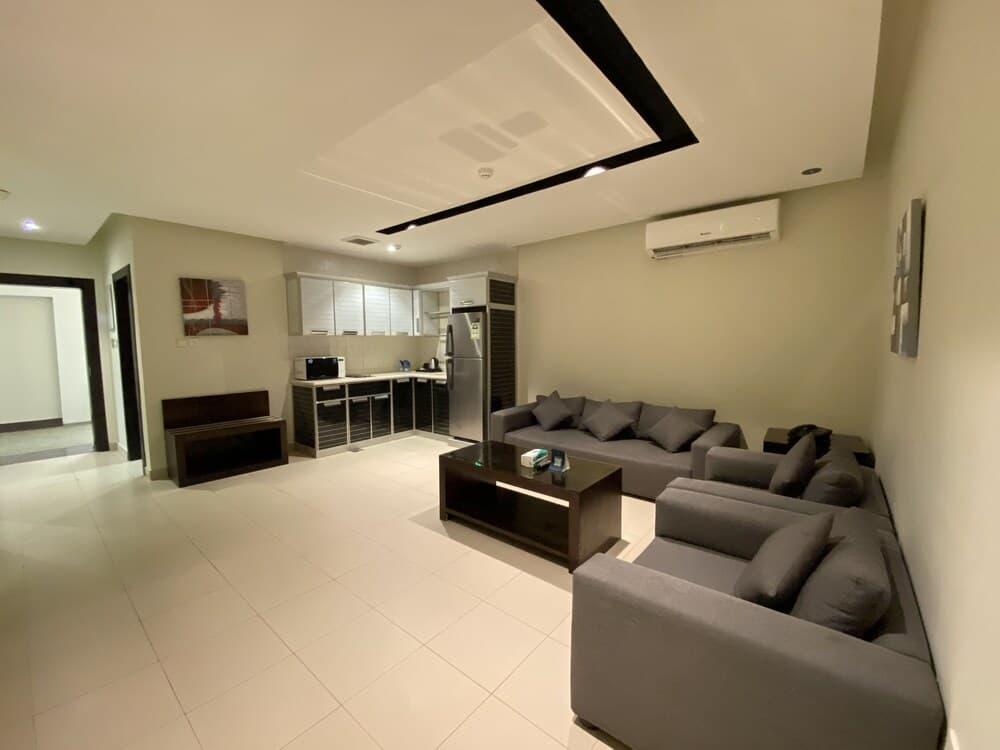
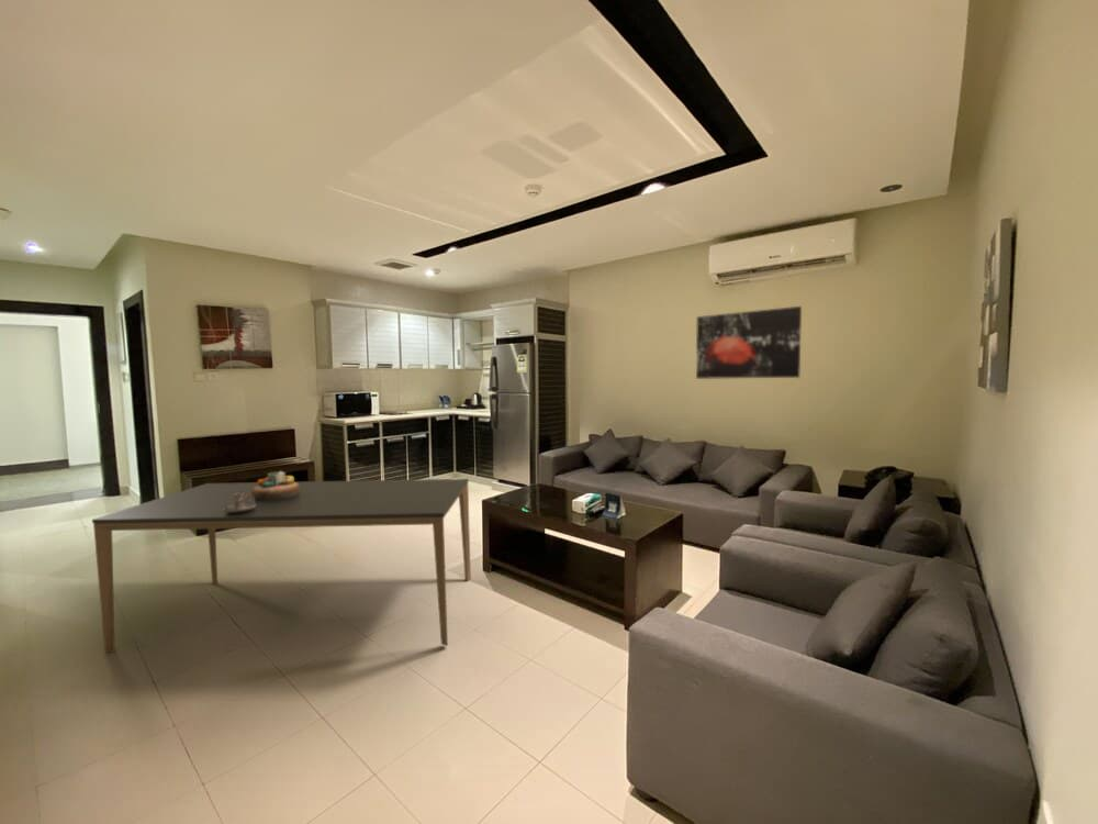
+ candle holder [223,492,256,513]
+ dining table [91,478,472,655]
+ wall art [695,305,803,380]
+ decorative bowl [251,470,300,500]
